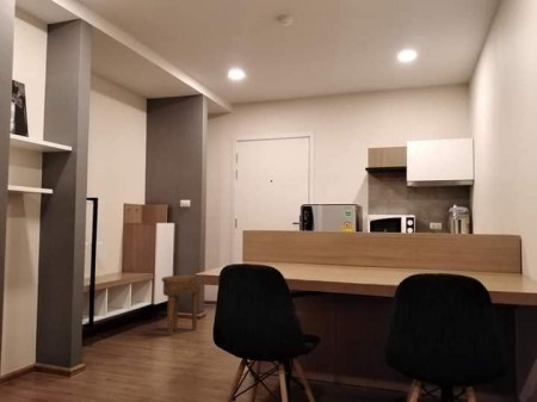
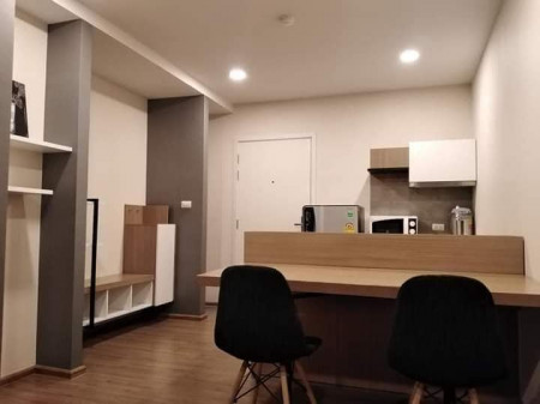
- side table [161,274,202,336]
